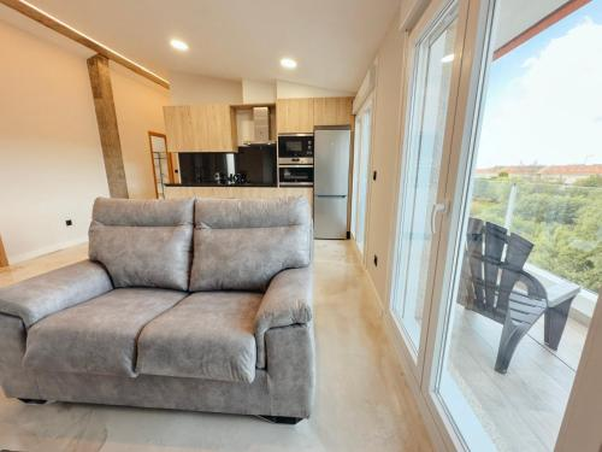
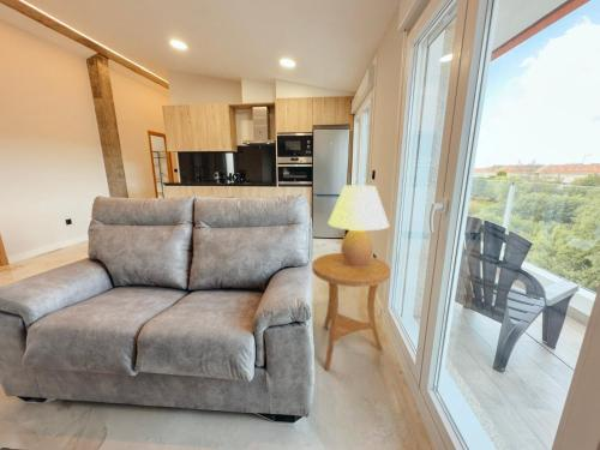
+ table lamp [326,184,390,266]
+ side table [311,252,391,371]
